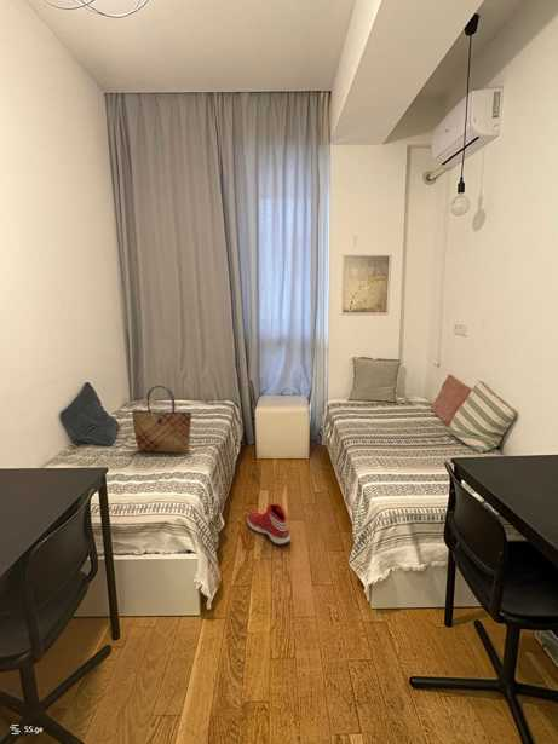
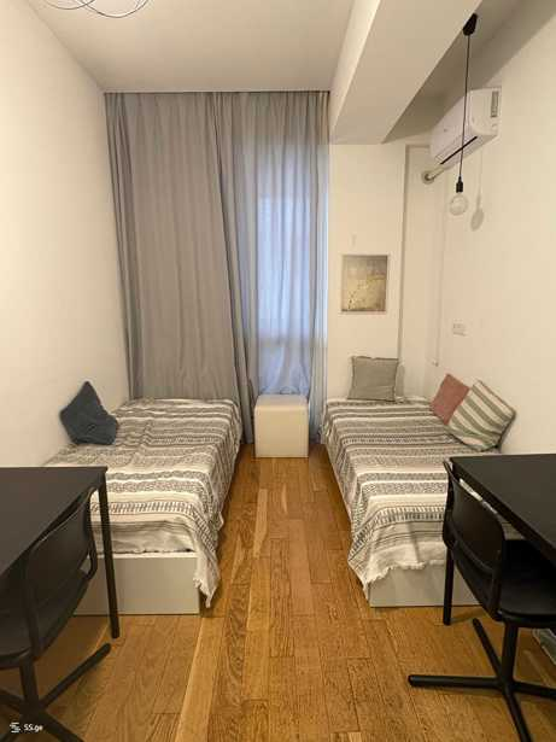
- sneaker [246,503,292,546]
- tote bag [131,385,192,455]
